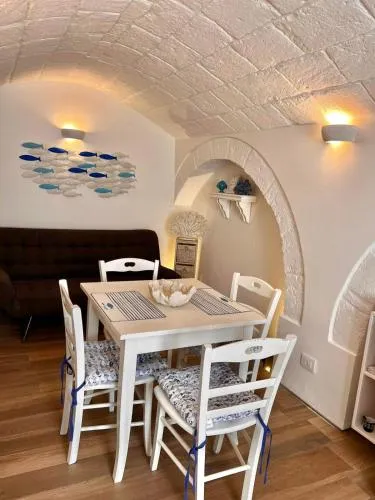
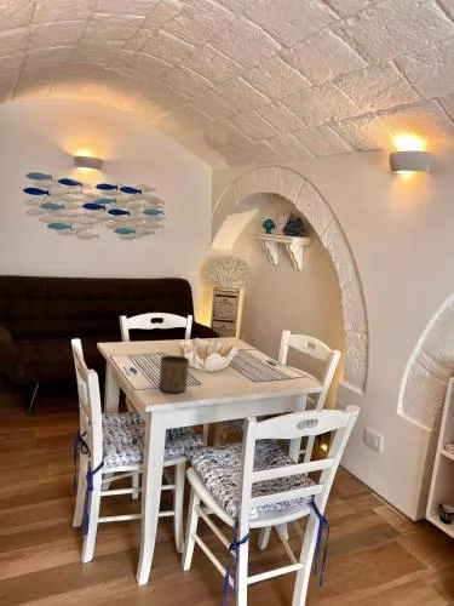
+ cup [159,354,190,394]
